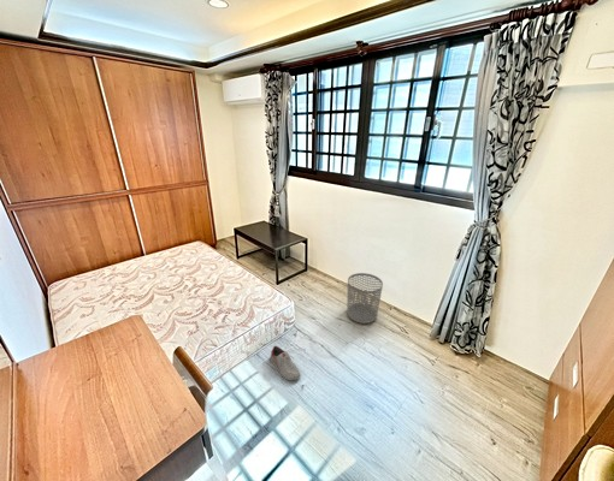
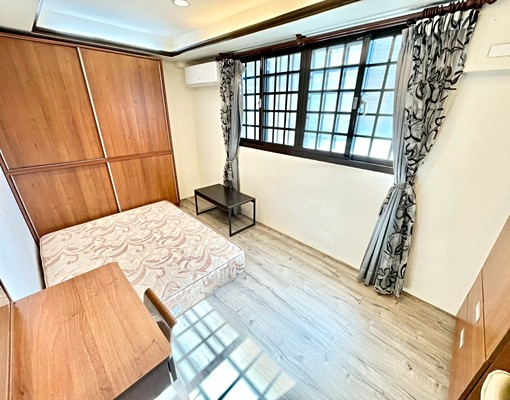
- shoe [268,345,301,381]
- waste bin [346,272,384,325]
